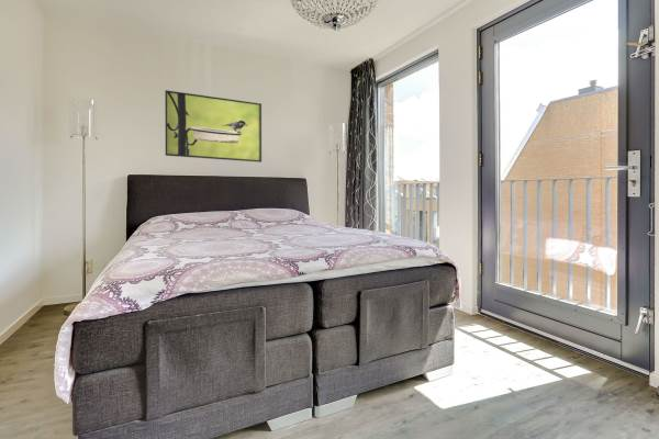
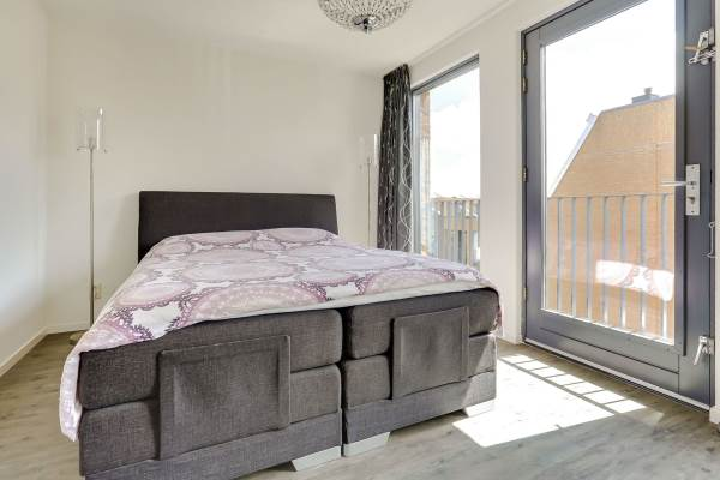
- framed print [164,89,263,164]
